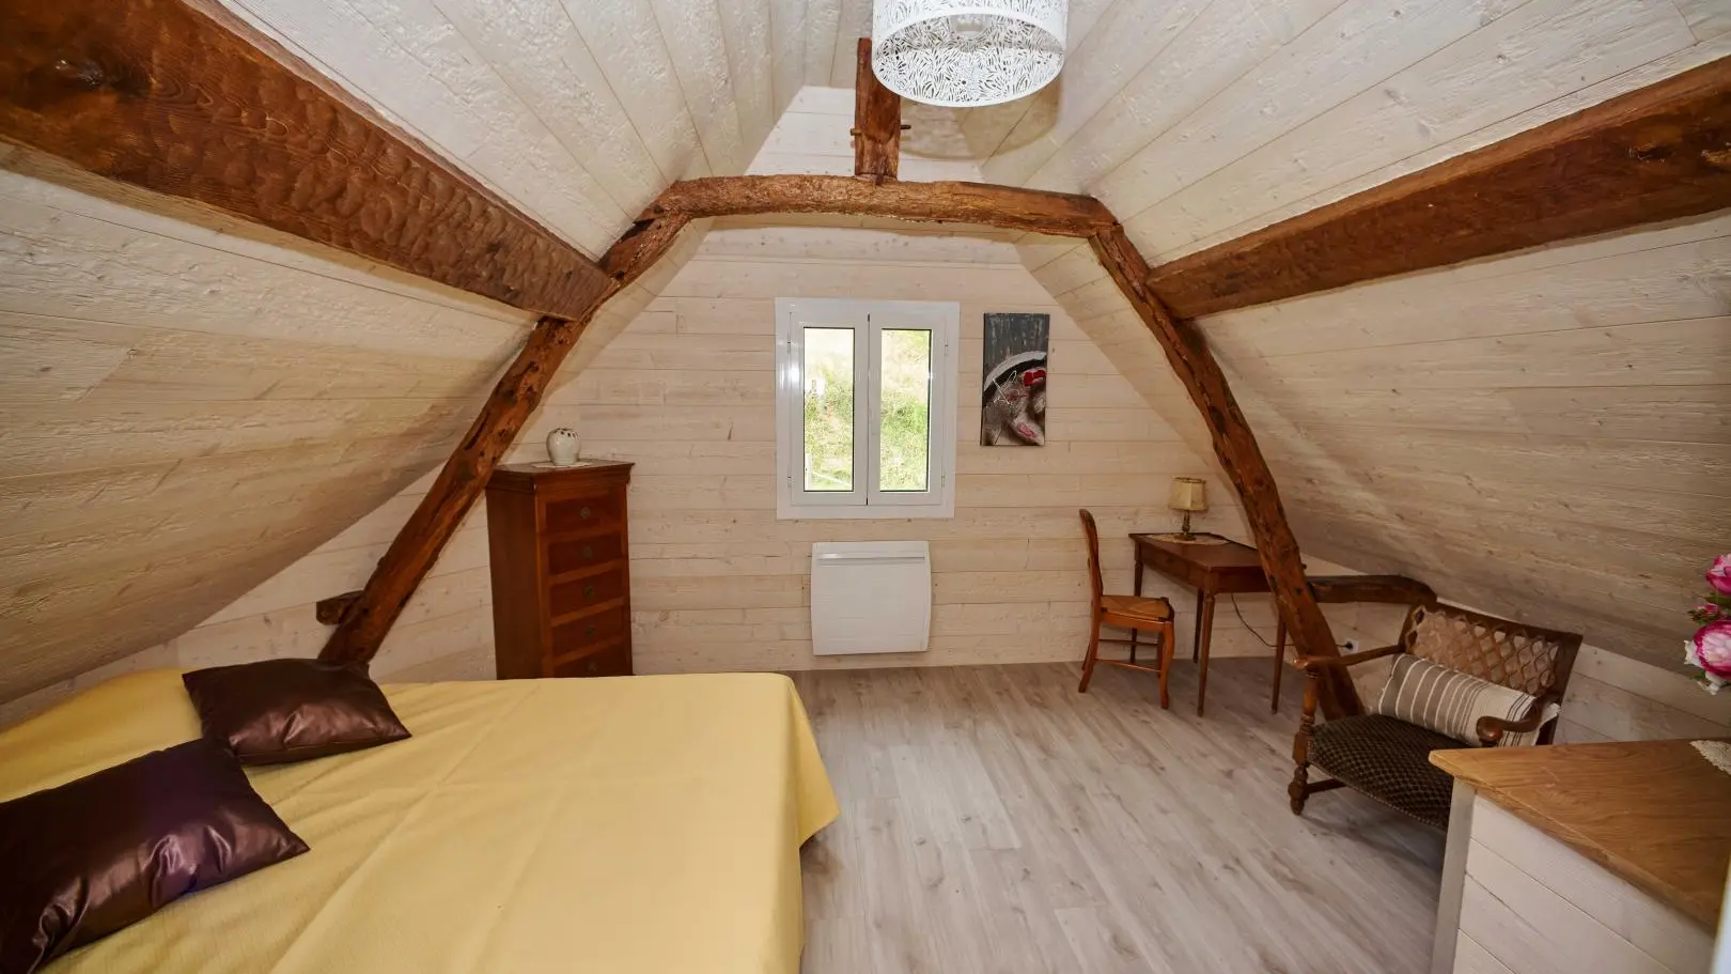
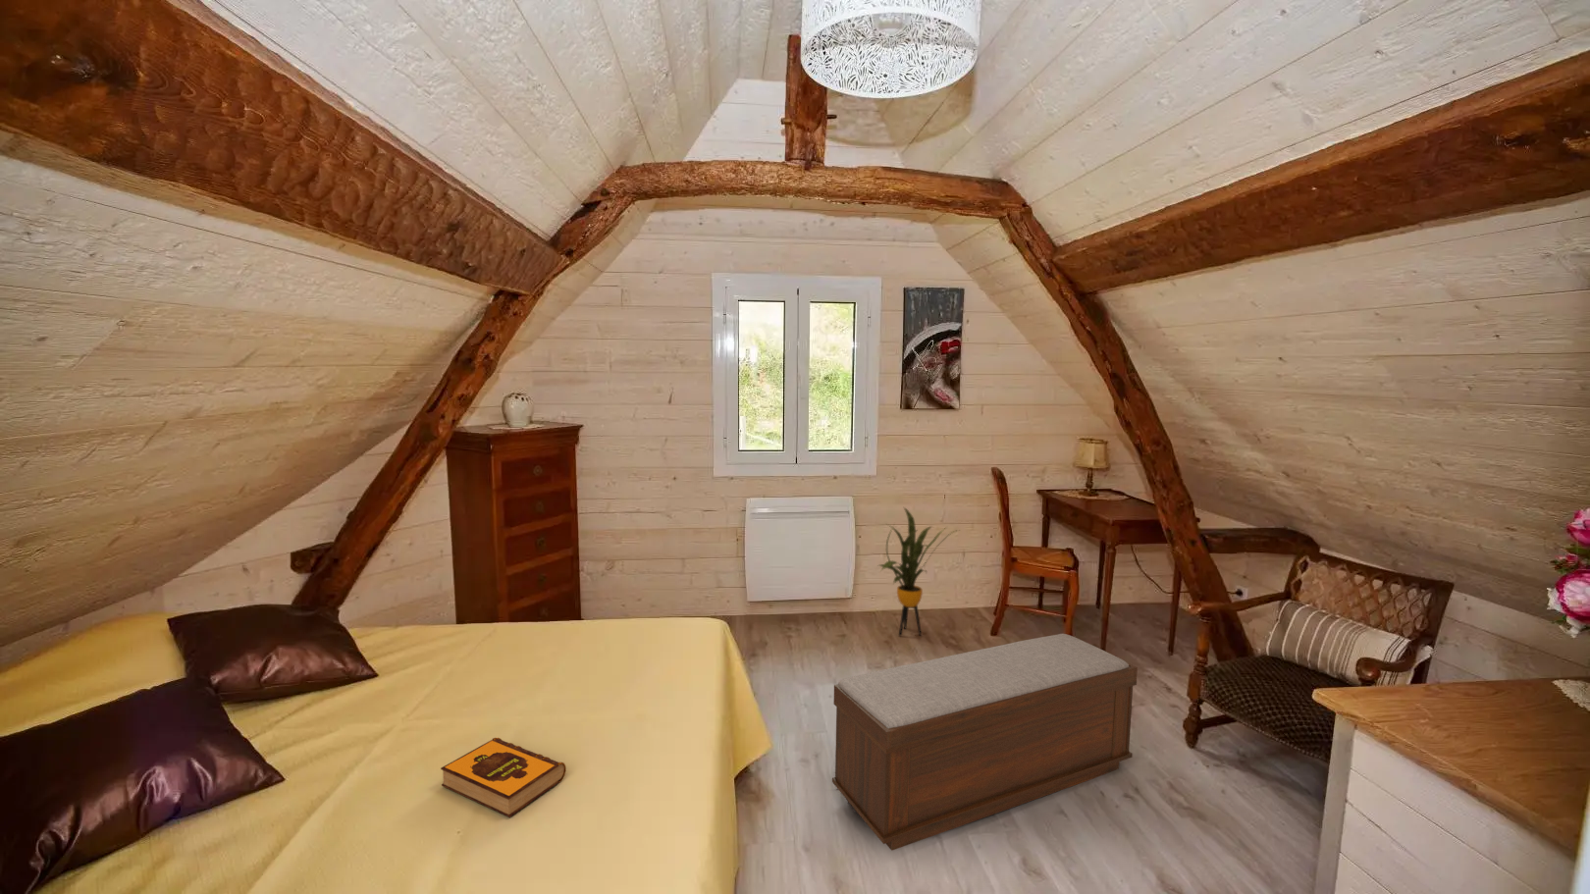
+ hardback book [440,737,567,819]
+ bench [831,633,1139,851]
+ house plant [877,506,960,636]
